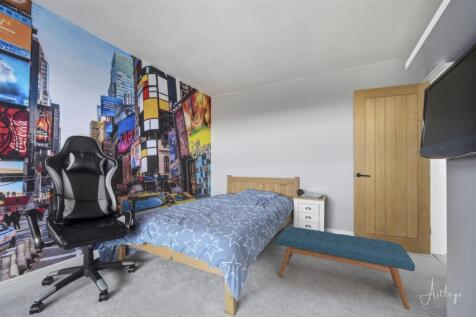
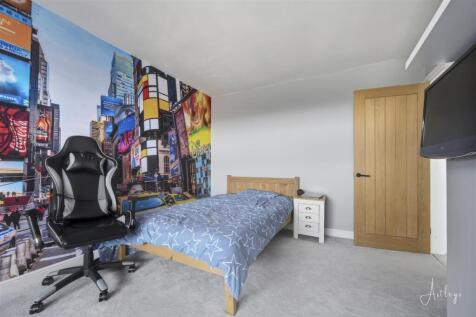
- bench [275,226,416,311]
